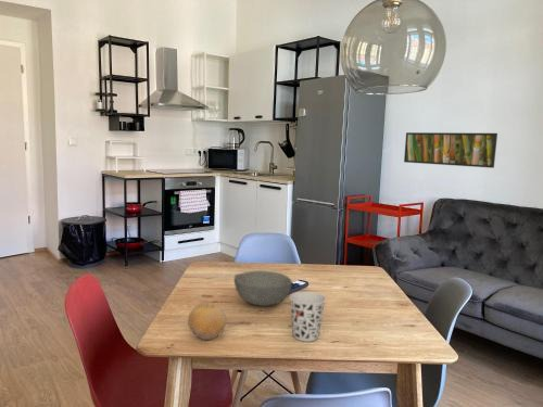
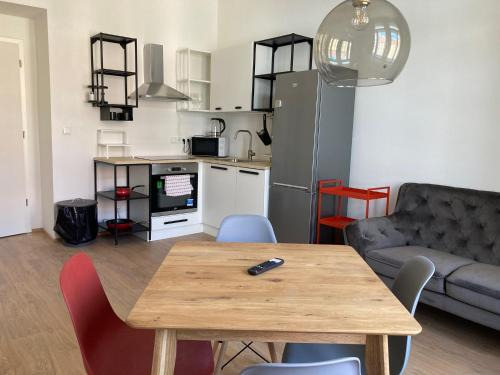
- fruit [187,301,227,341]
- bowl [233,270,293,307]
- cup [289,291,327,343]
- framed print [403,131,498,169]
